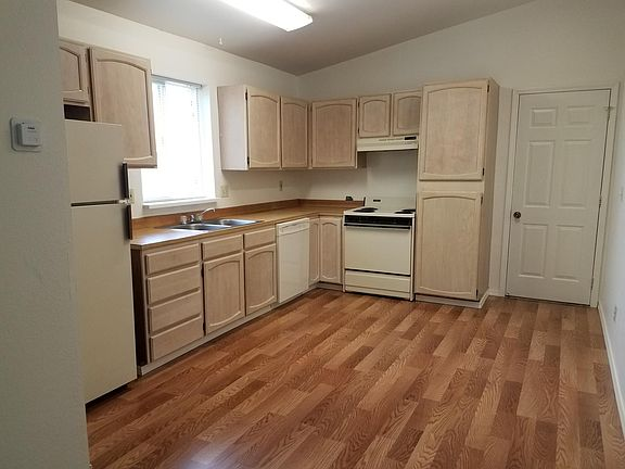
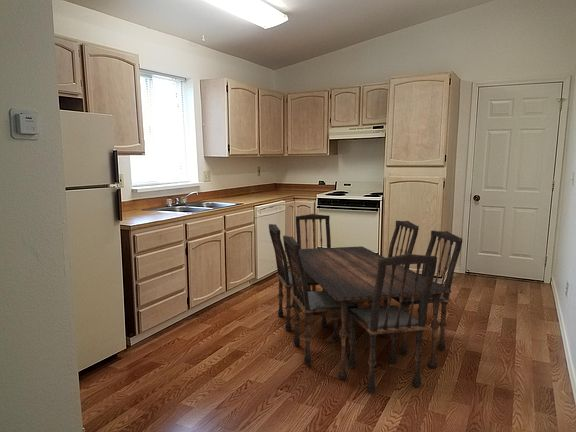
+ dining table [268,213,464,394]
